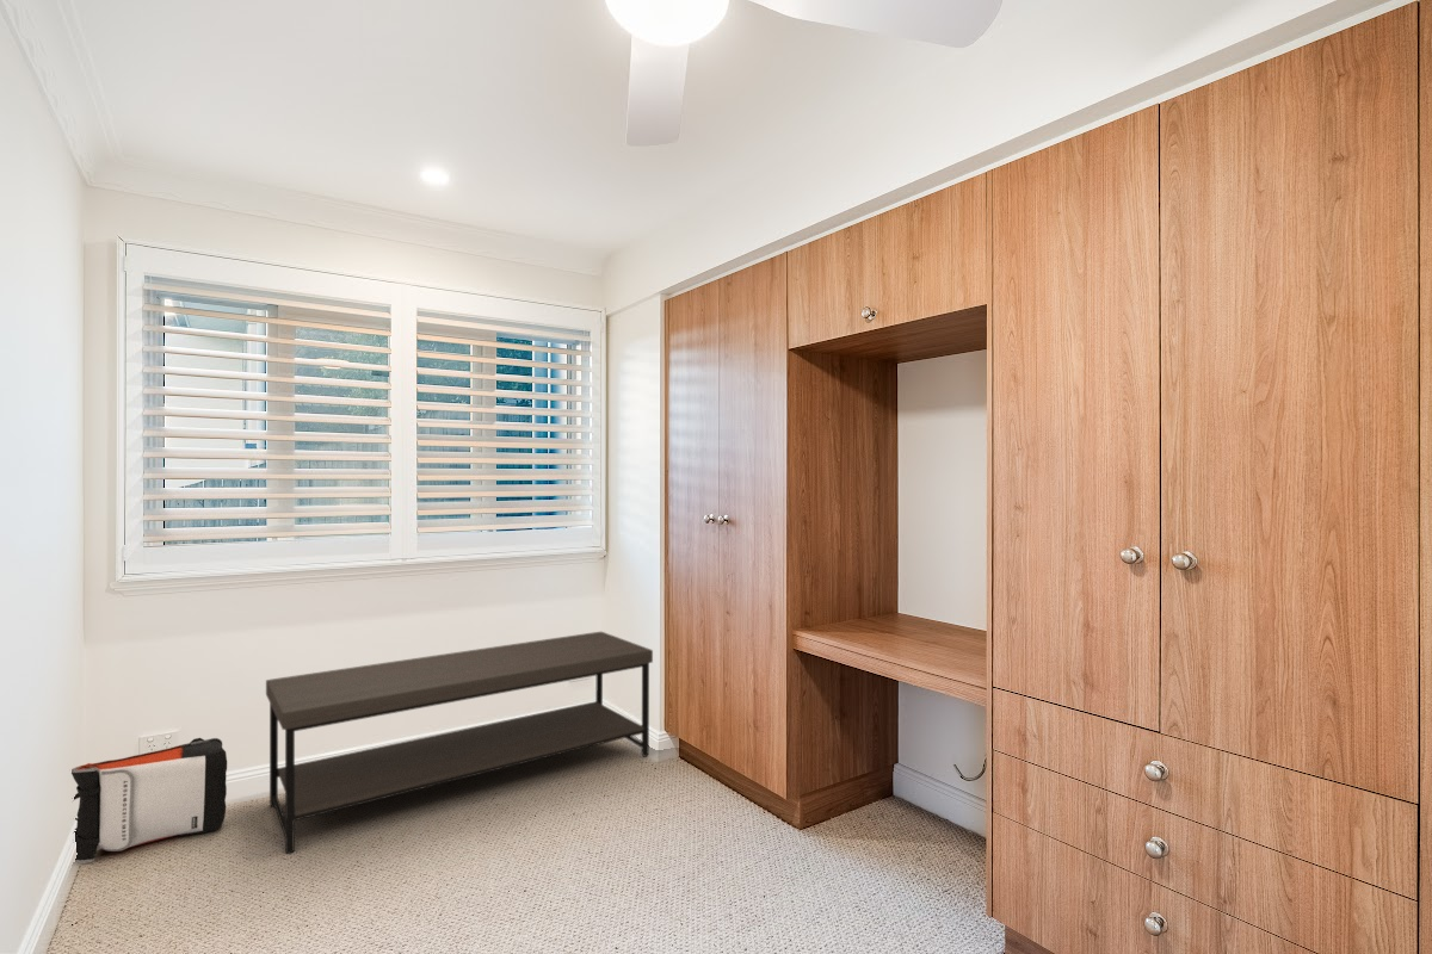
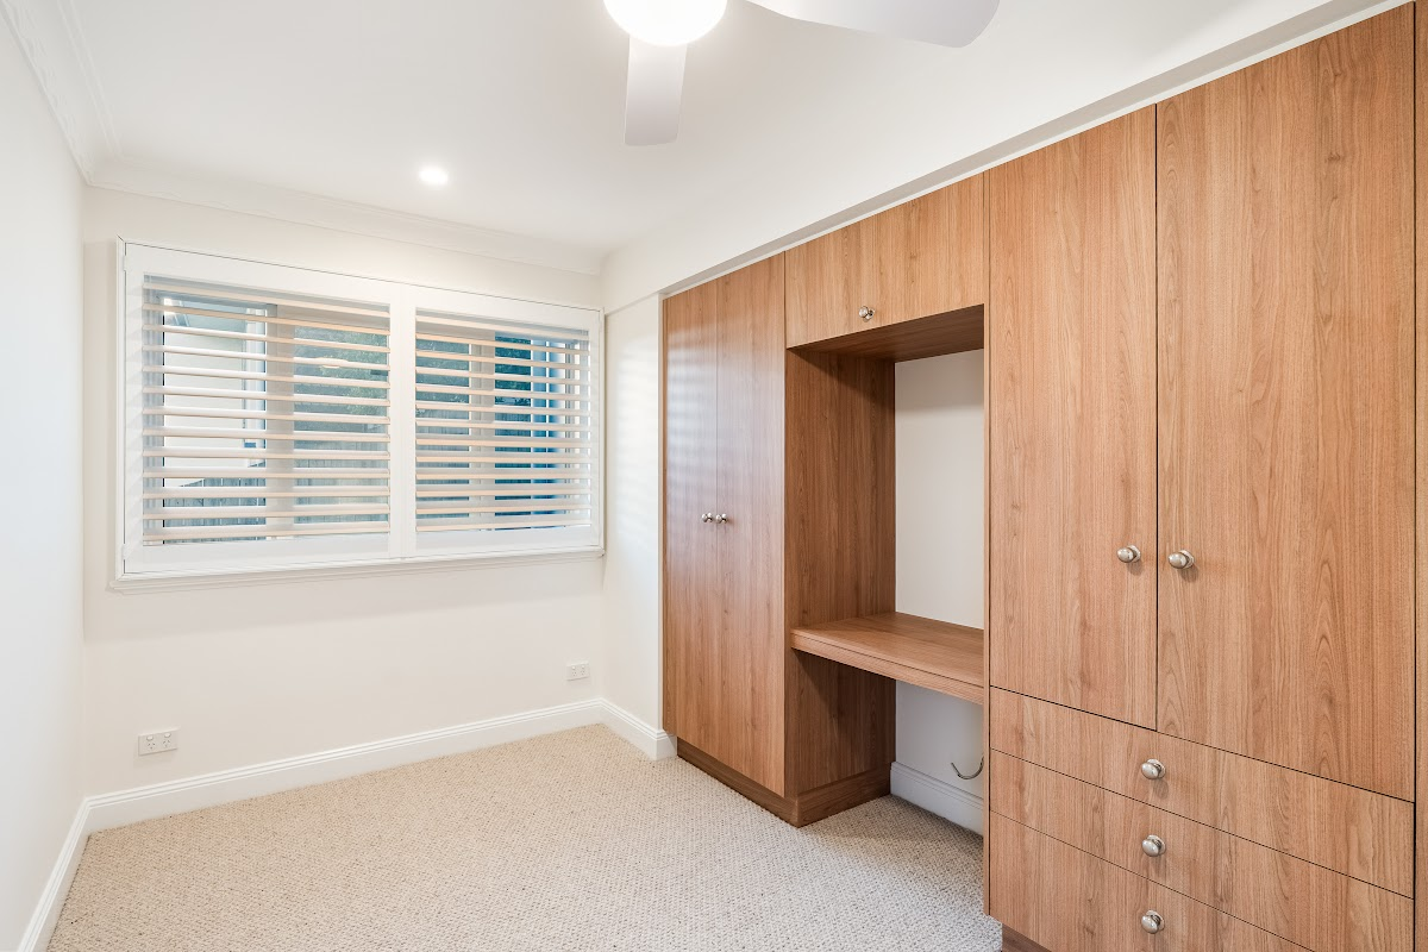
- storage bench [265,631,654,855]
- backpack [70,737,228,865]
